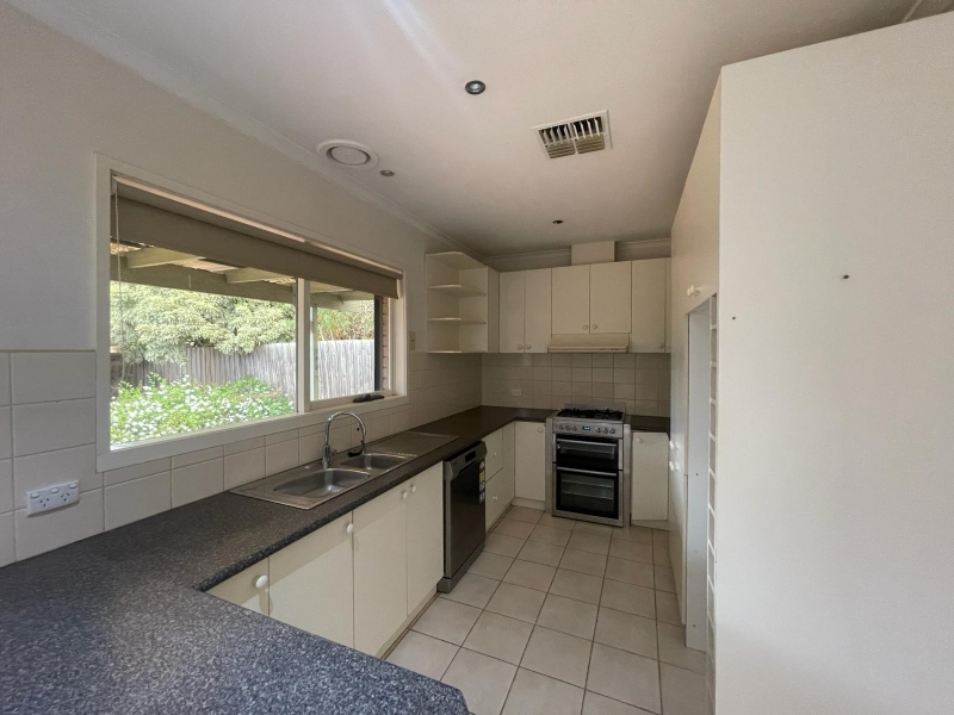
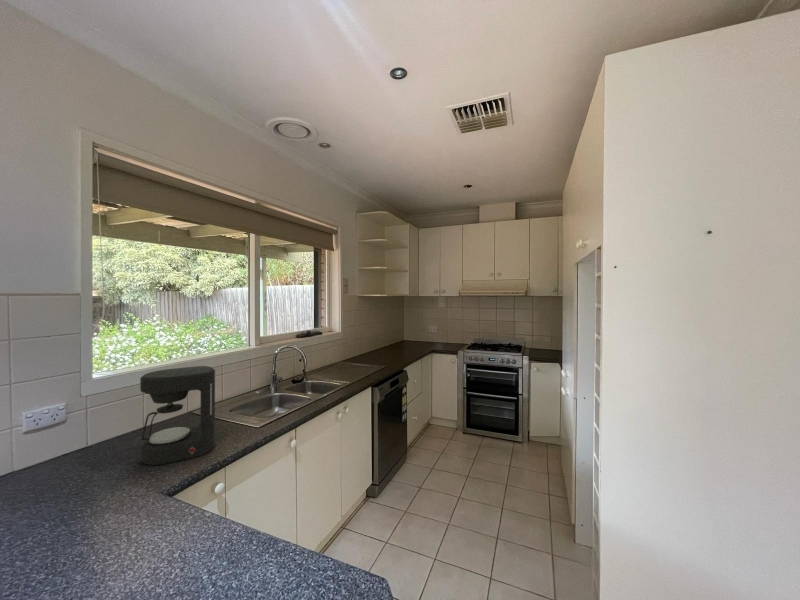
+ coffee maker [139,365,216,466]
